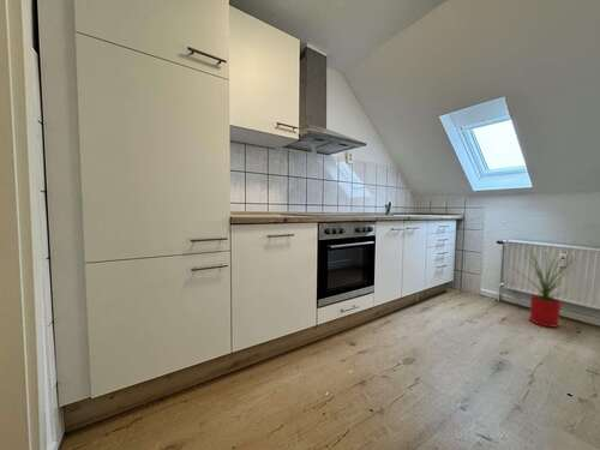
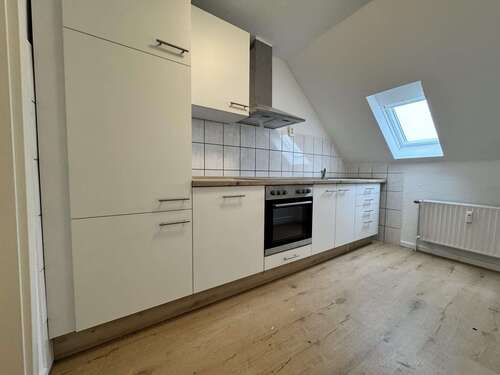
- house plant [509,241,596,329]
